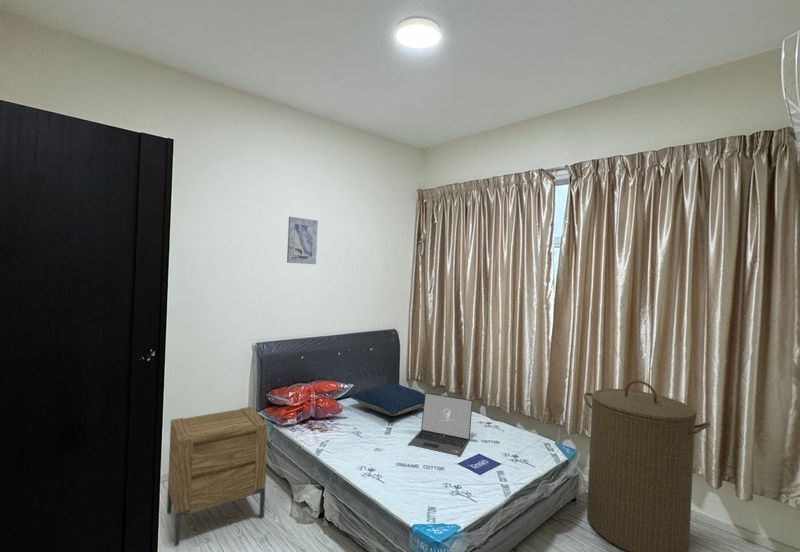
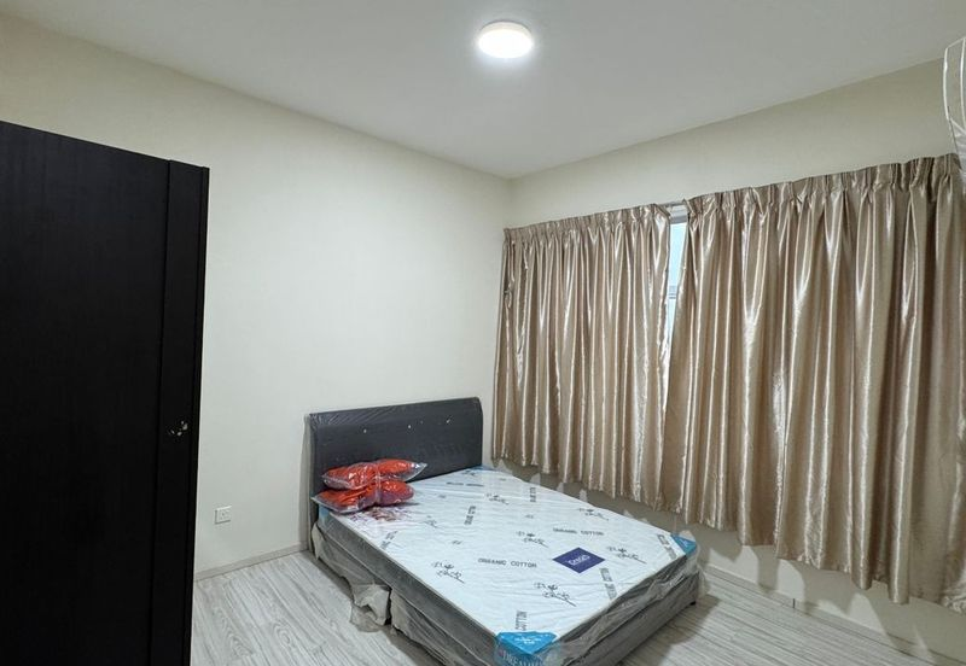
- pillow [348,383,425,417]
- laundry hamper [583,379,711,552]
- nightstand [166,406,269,547]
- wall art [286,216,319,265]
- laptop [407,392,474,458]
